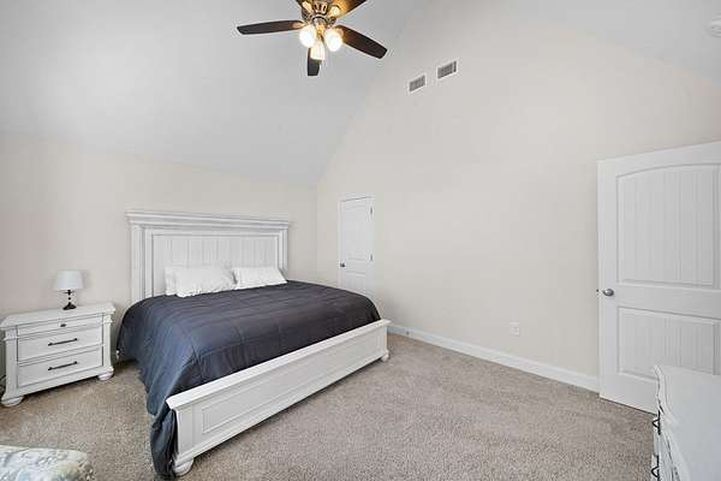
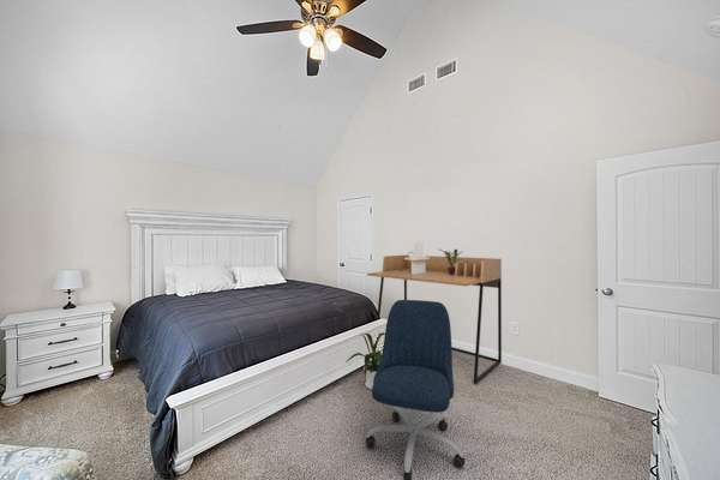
+ office chair [365,299,467,480]
+ house plant [344,331,385,390]
+ desk [366,254,503,385]
+ letter holder [401,240,434,275]
+ potted plant [439,248,464,275]
